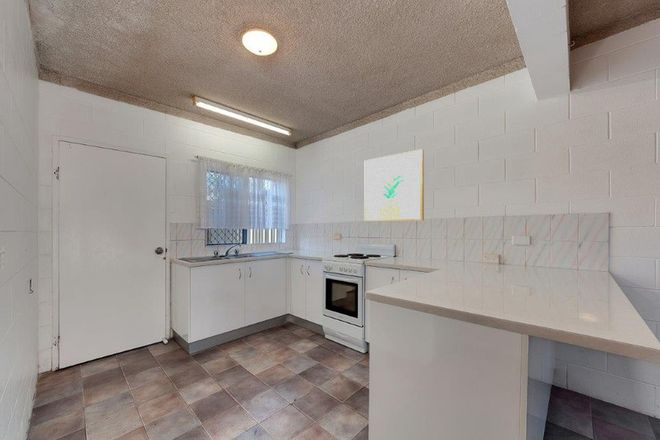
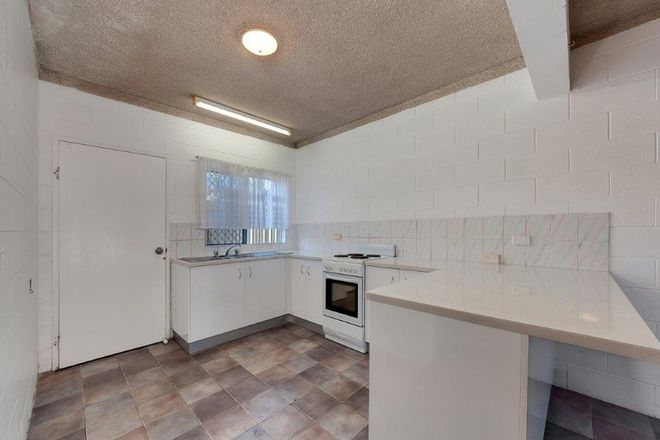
- wall art [364,148,425,222]
